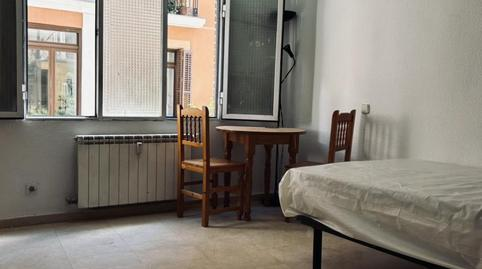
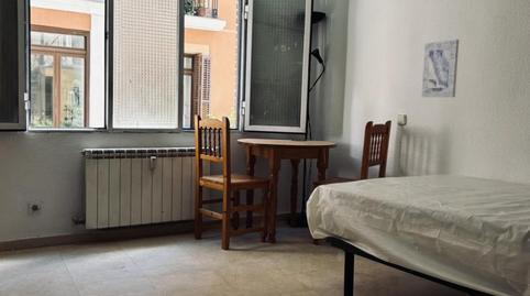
+ wall art [421,39,460,98]
